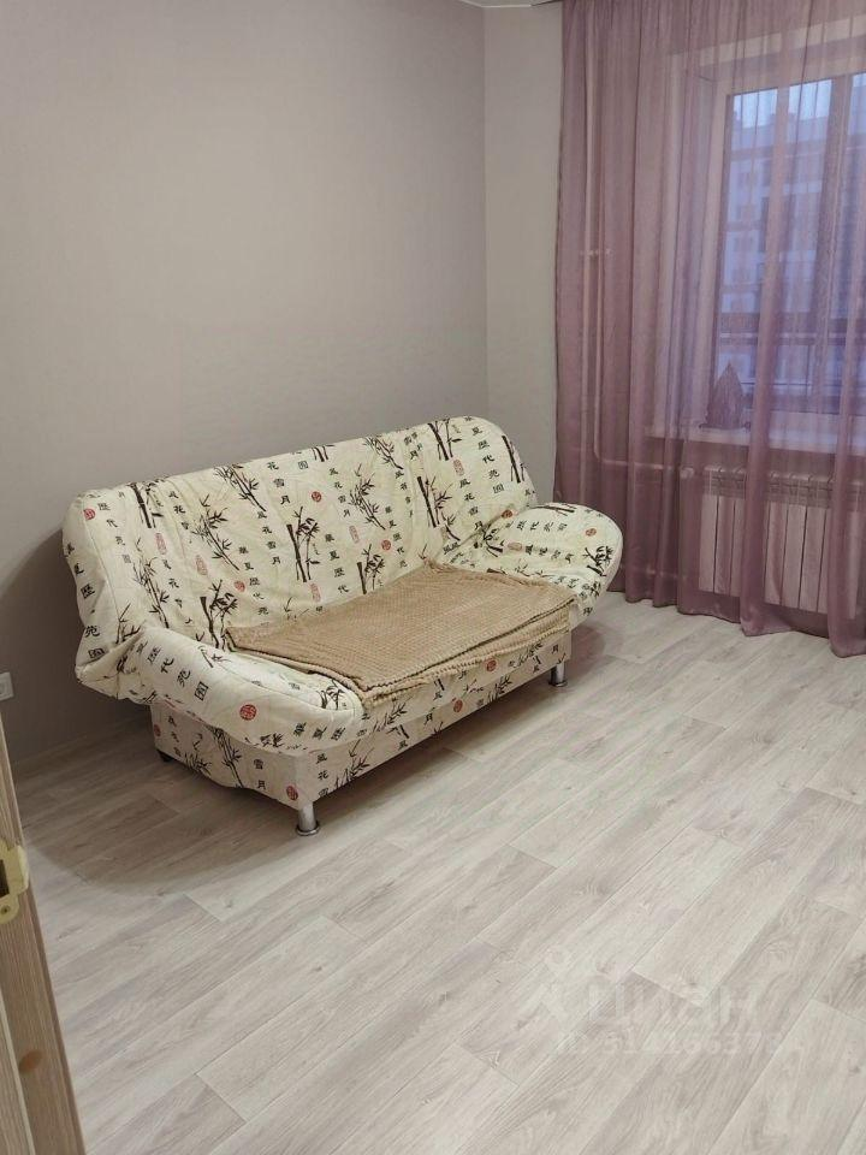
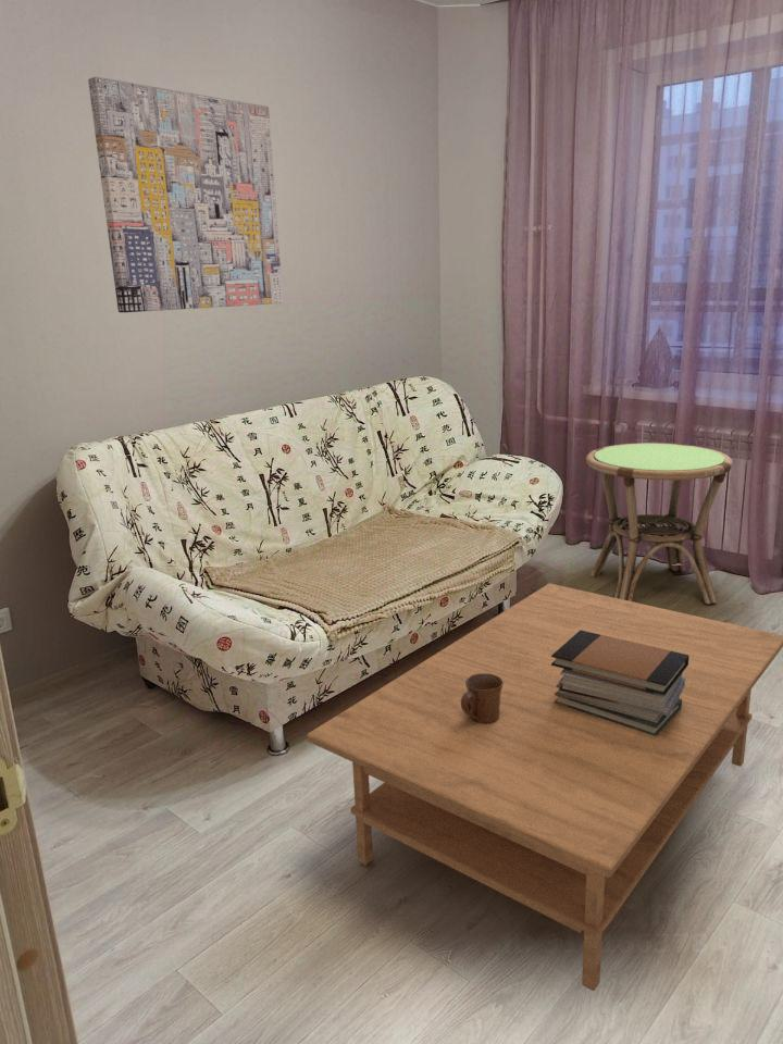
+ side table [585,443,734,605]
+ wall art [87,76,284,313]
+ mug [461,673,504,723]
+ book stack [551,630,689,736]
+ coffee table [306,582,783,992]
